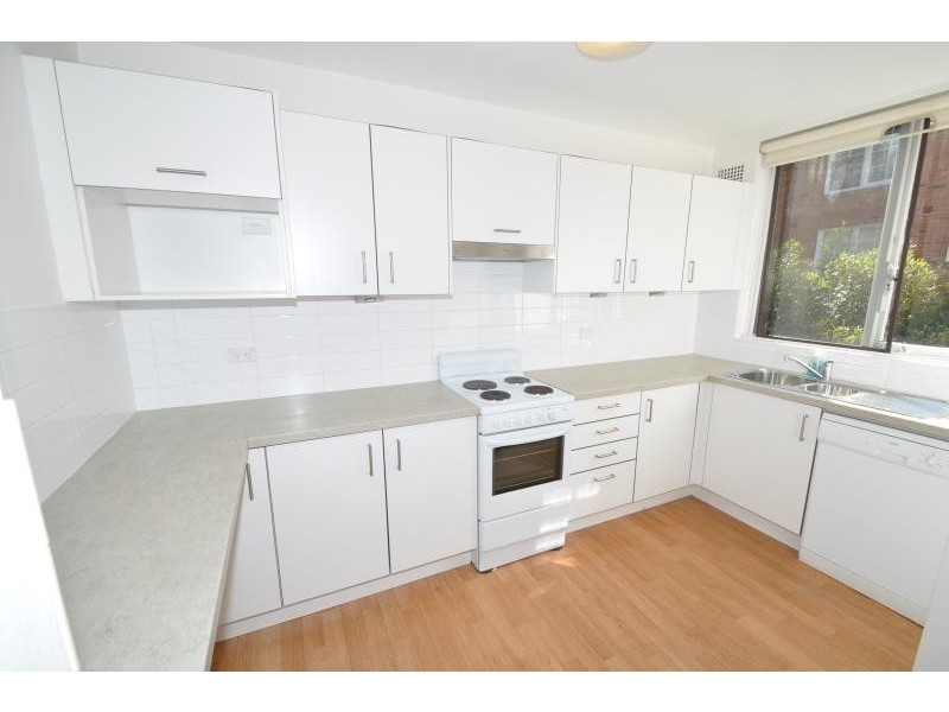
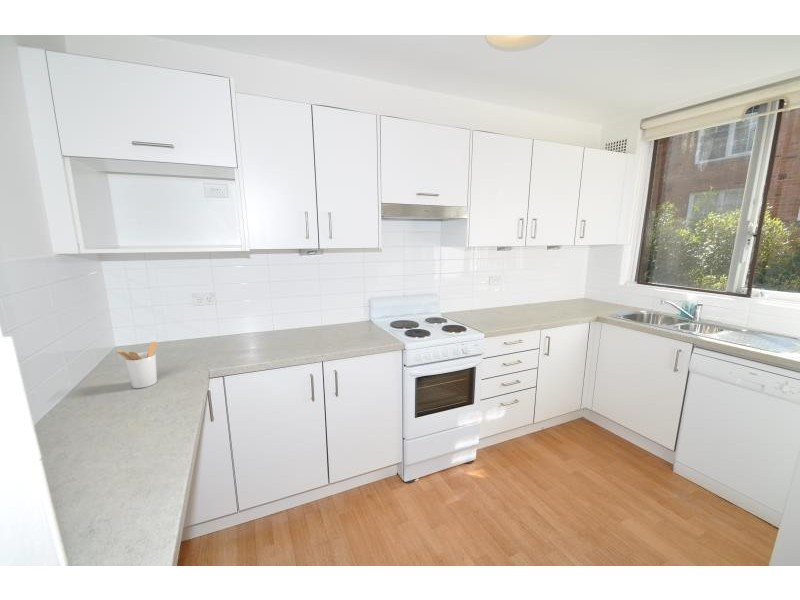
+ utensil holder [116,341,158,389]
